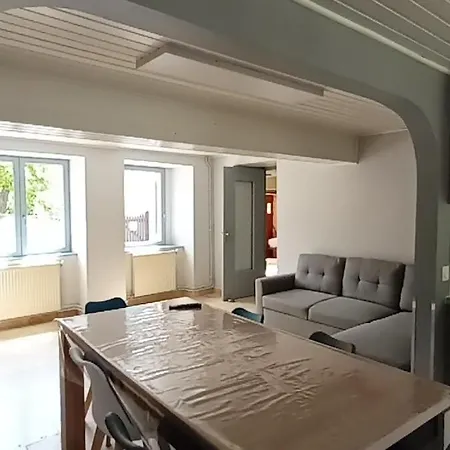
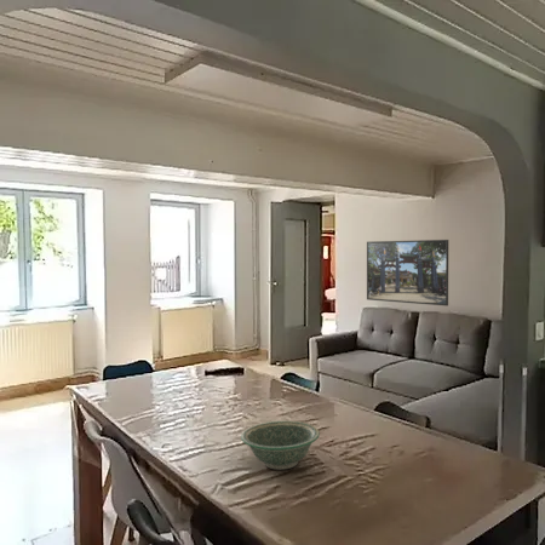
+ bowl [240,419,321,471]
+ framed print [366,239,449,308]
